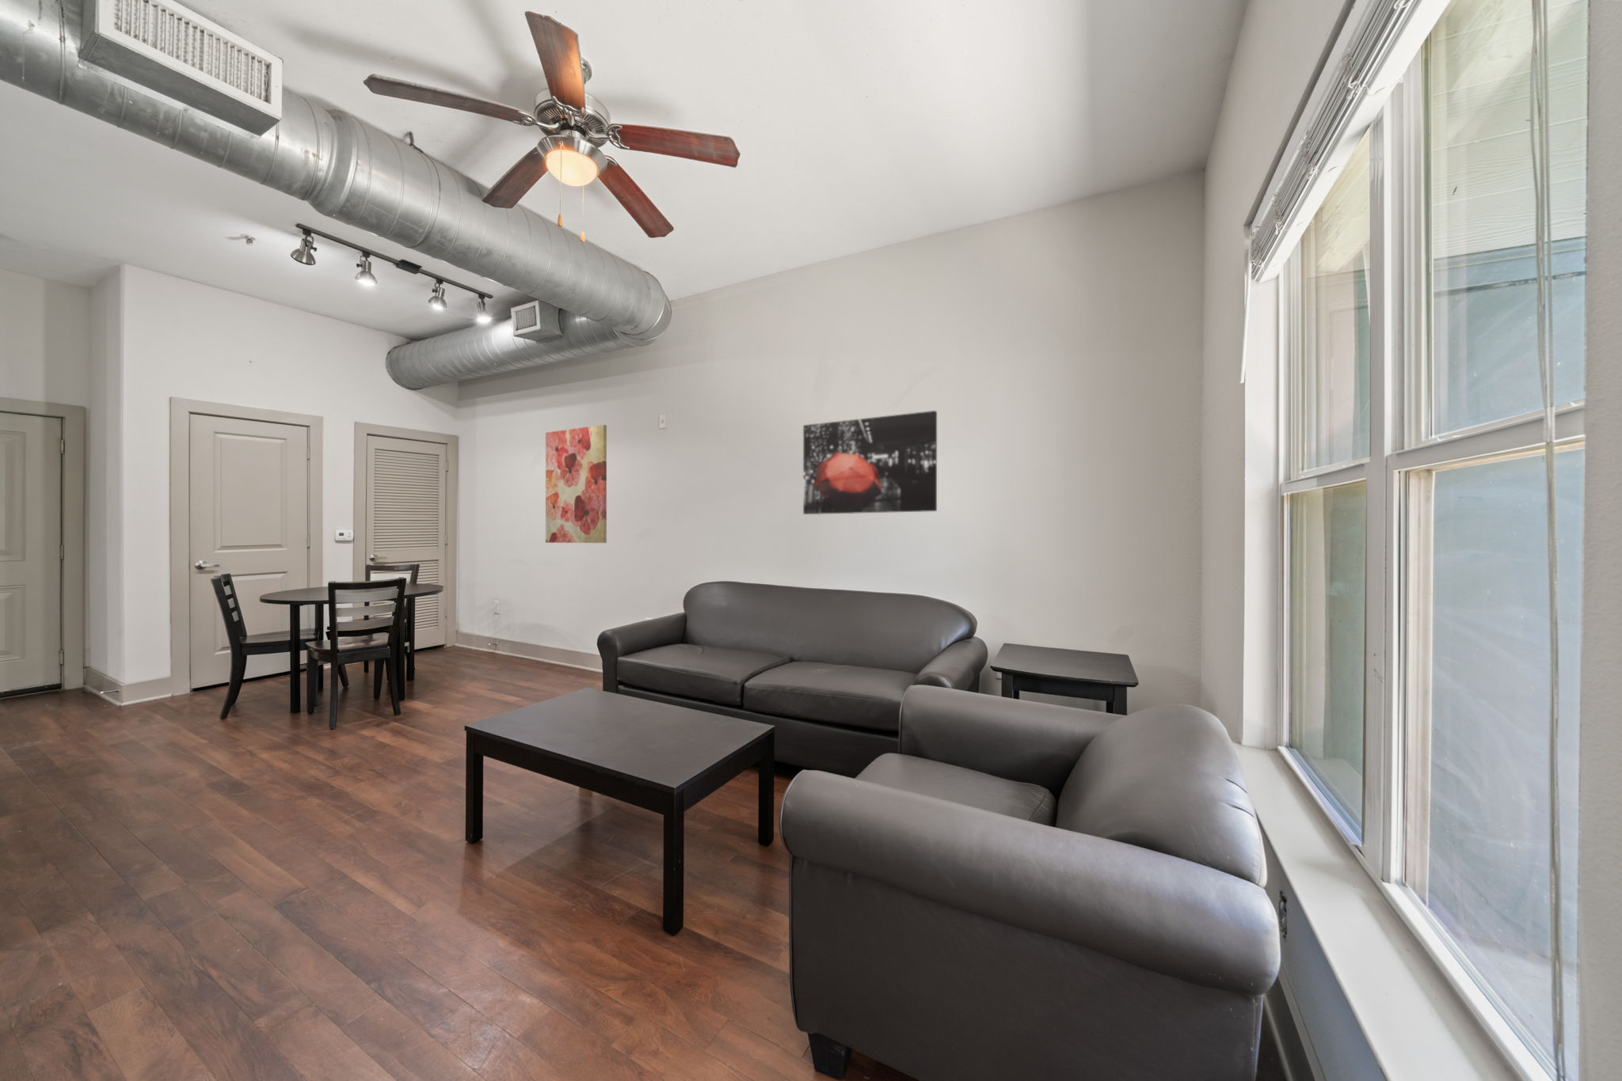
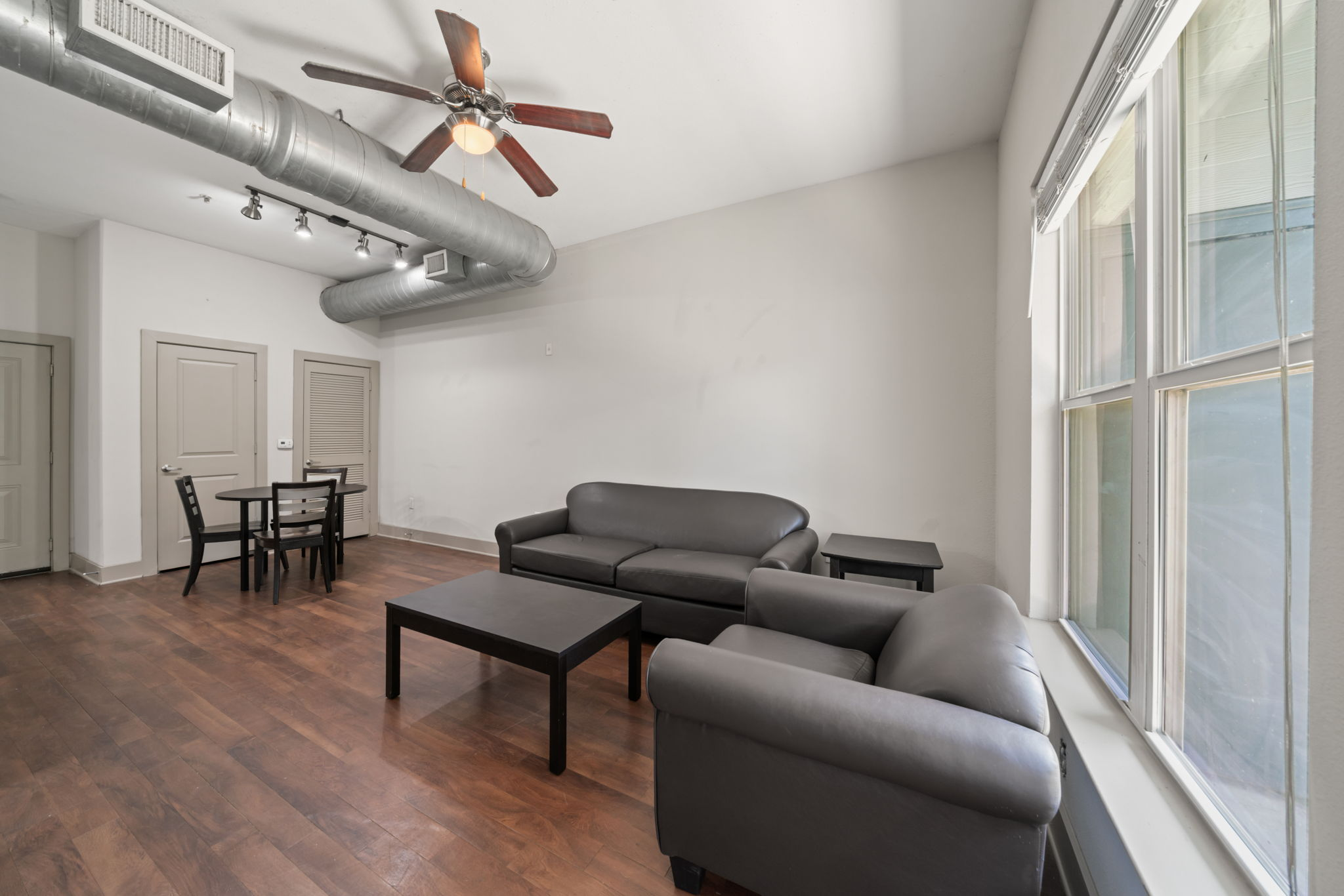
- wall art [545,425,607,544]
- wall art [803,410,938,515]
